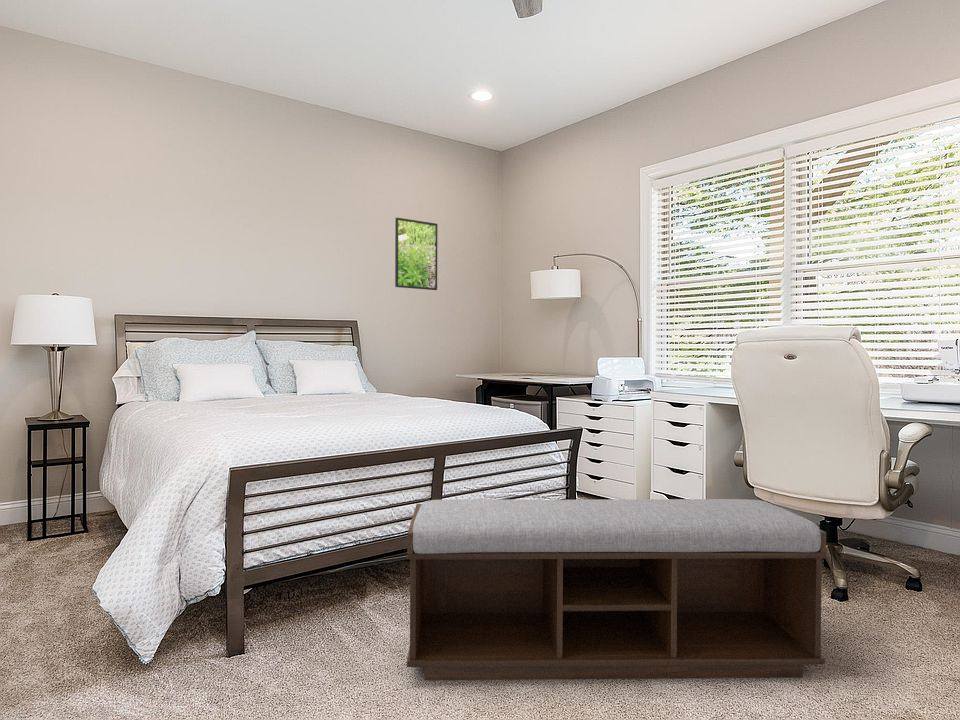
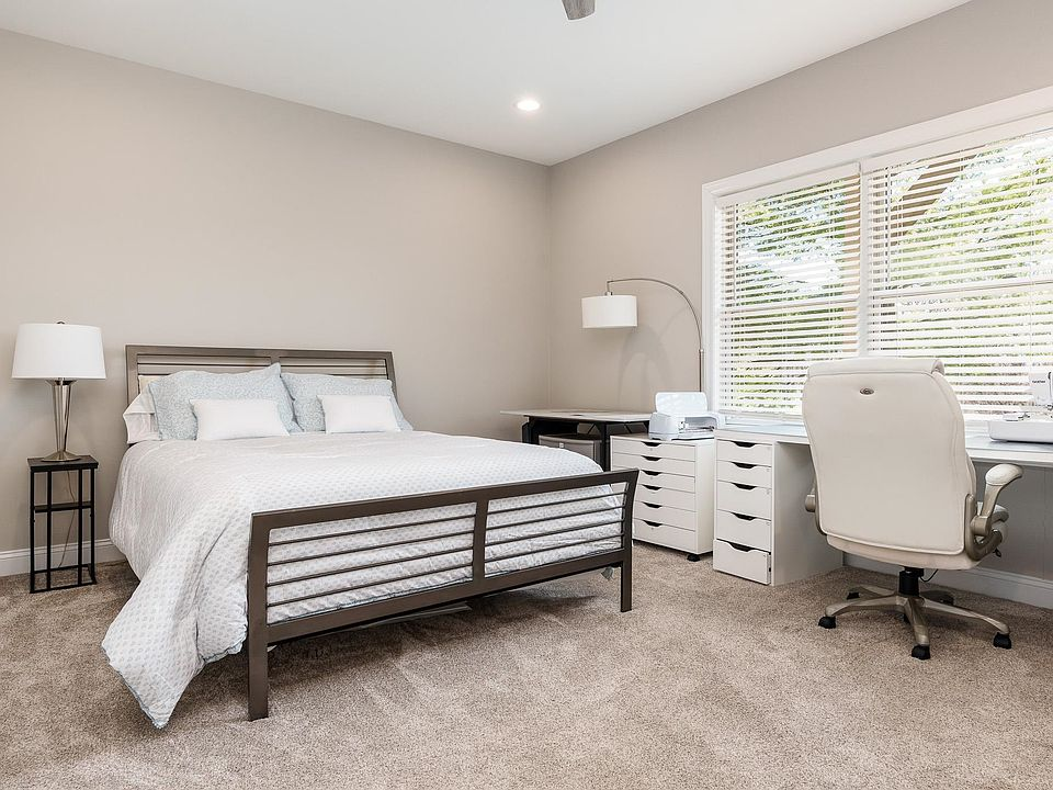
- bench [406,498,827,681]
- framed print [394,217,438,291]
